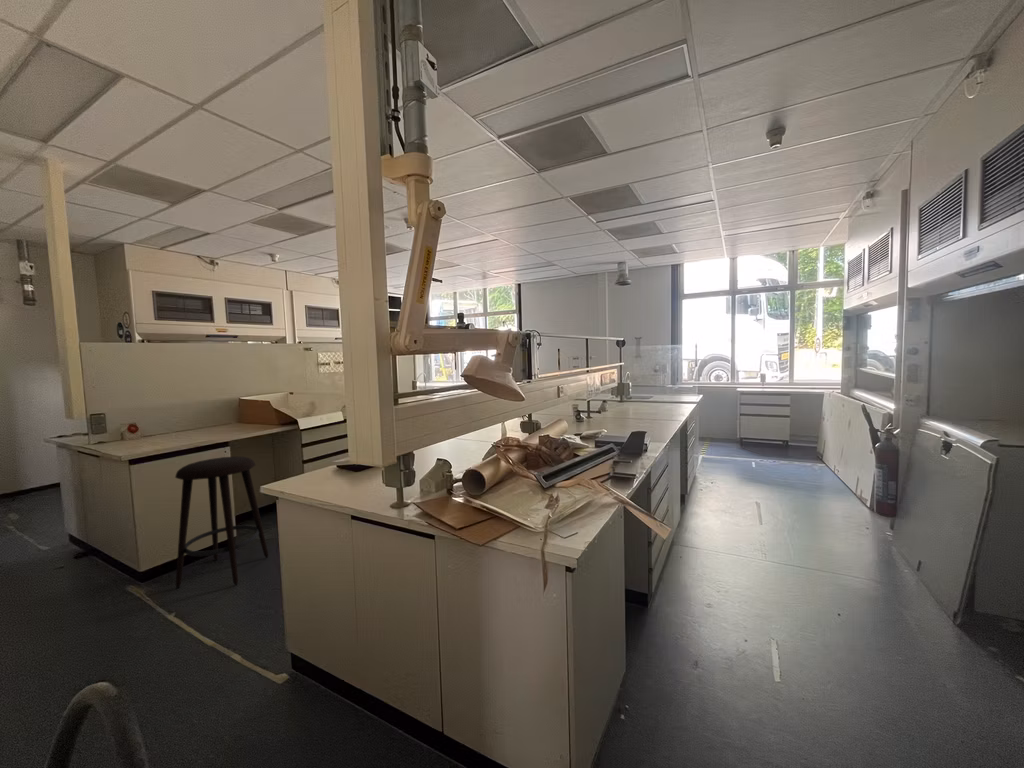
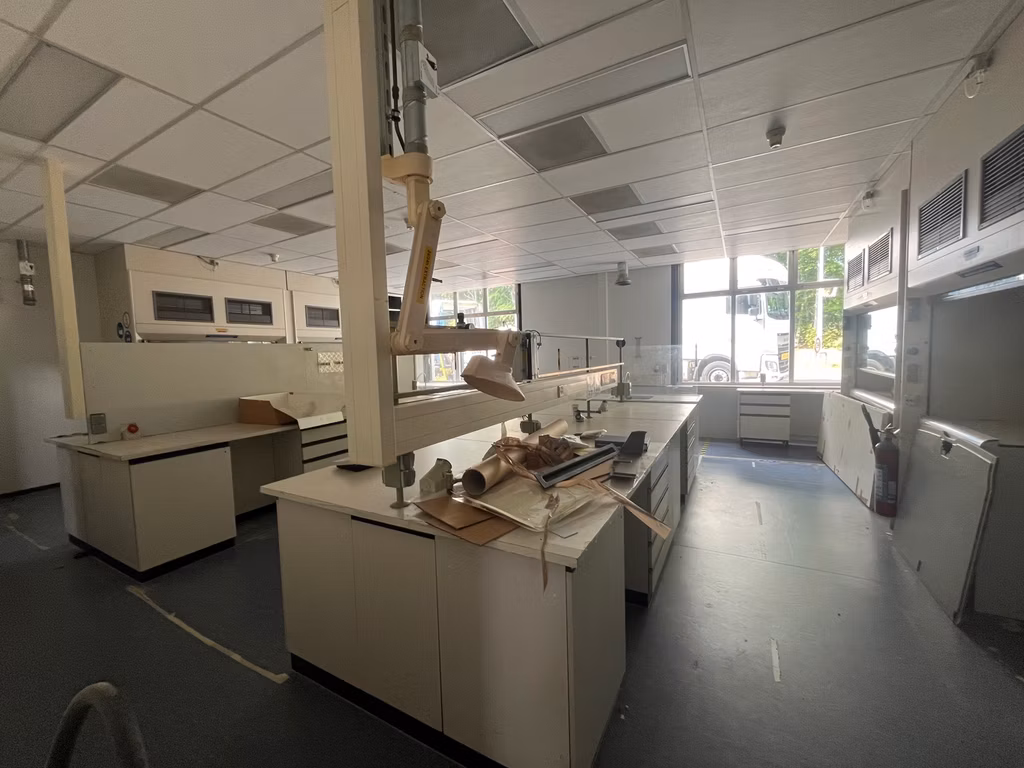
- stool [174,455,269,590]
